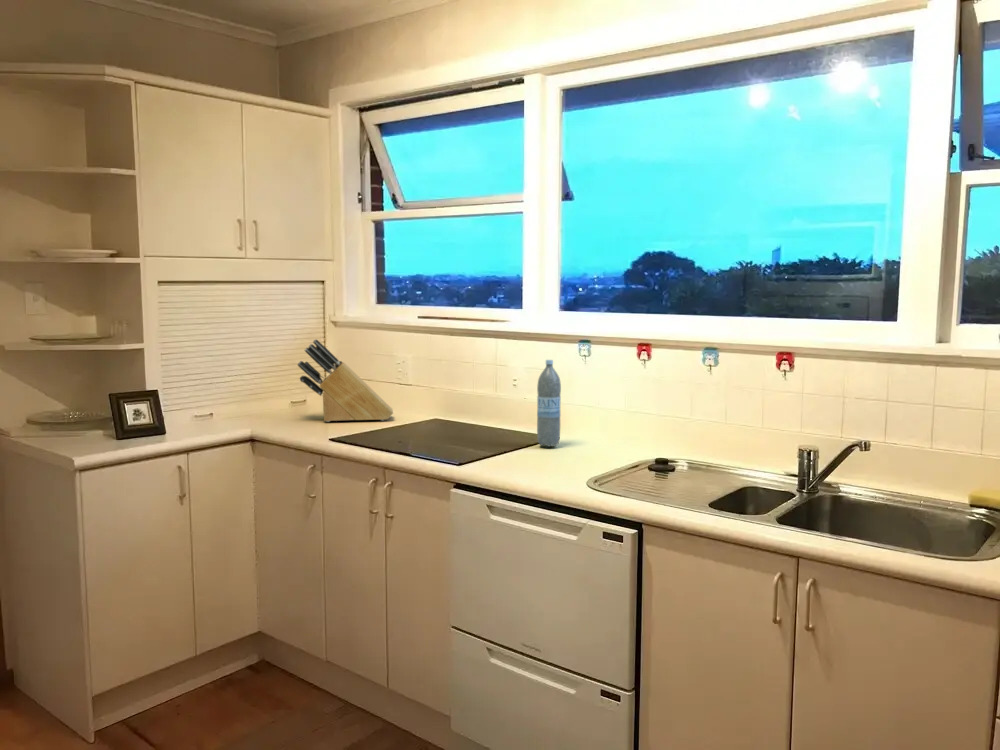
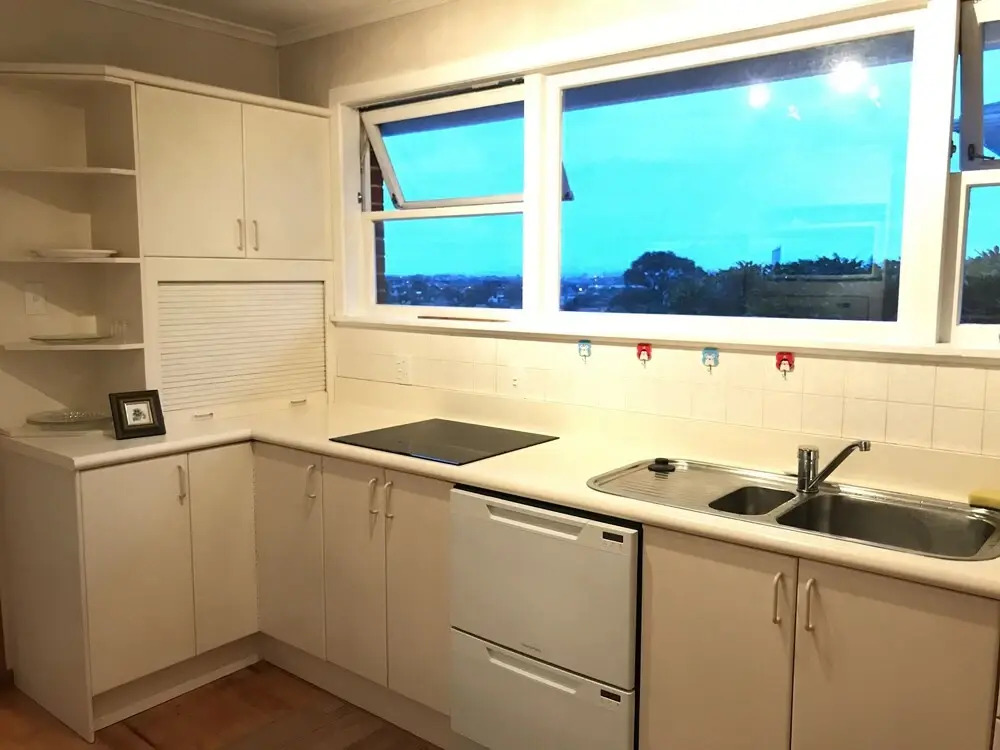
- knife block [297,338,394,423]
- water bottle [536,359,562,448]
